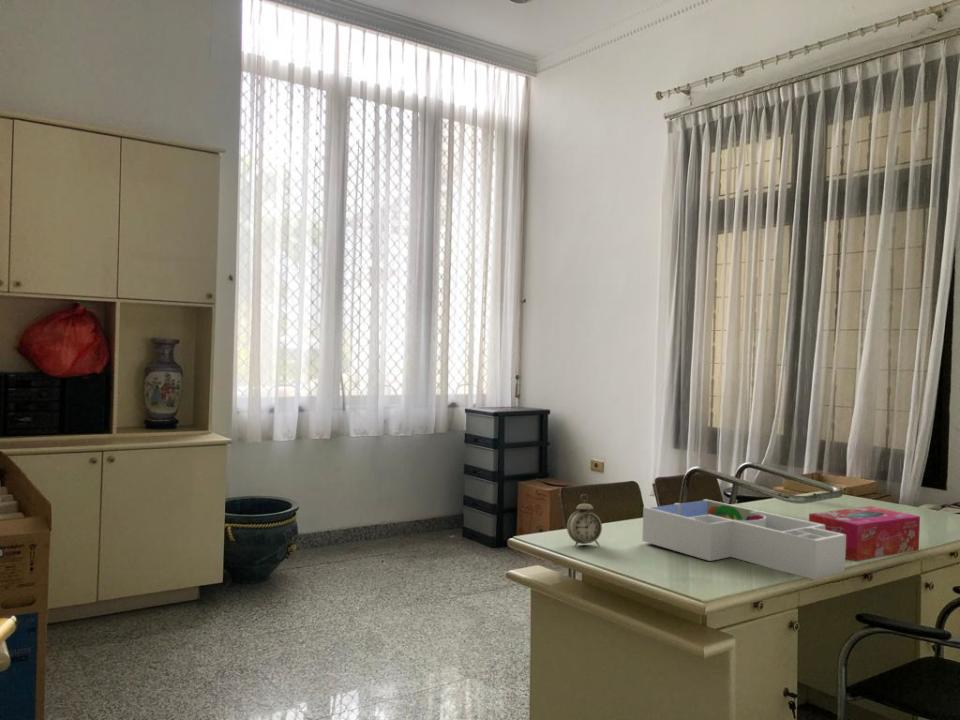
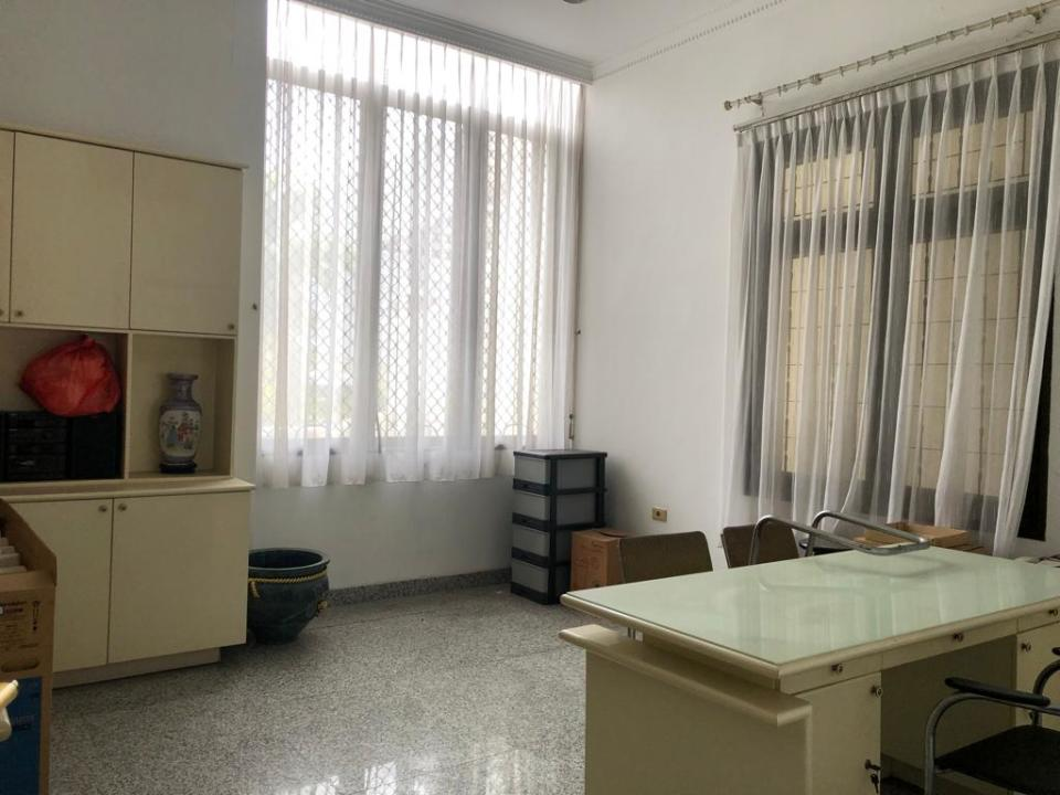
- alarm clock [566,493,603,548]
- desk organizer [641,498,846,581]
- tissue box [808,505,921,562]
